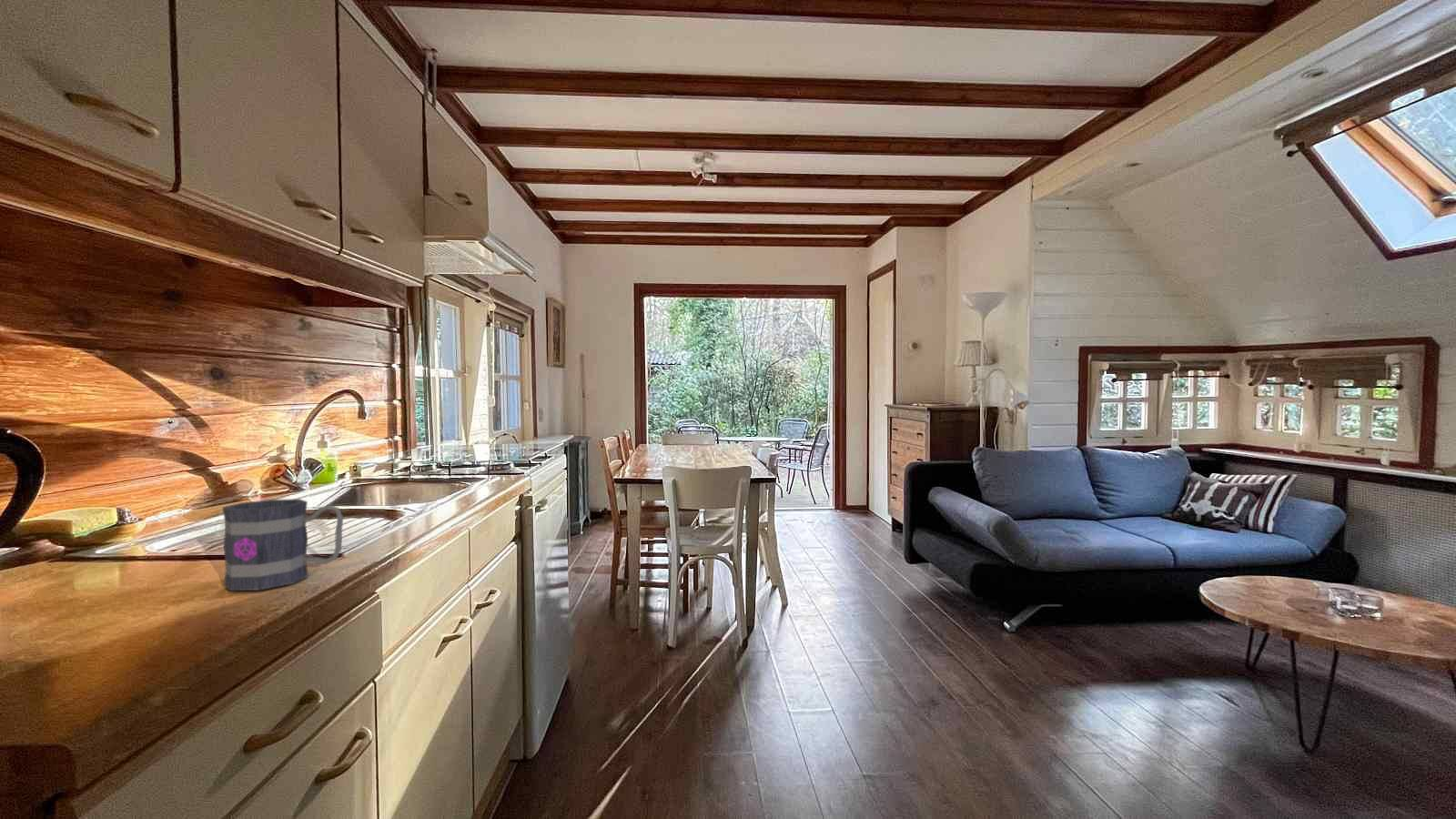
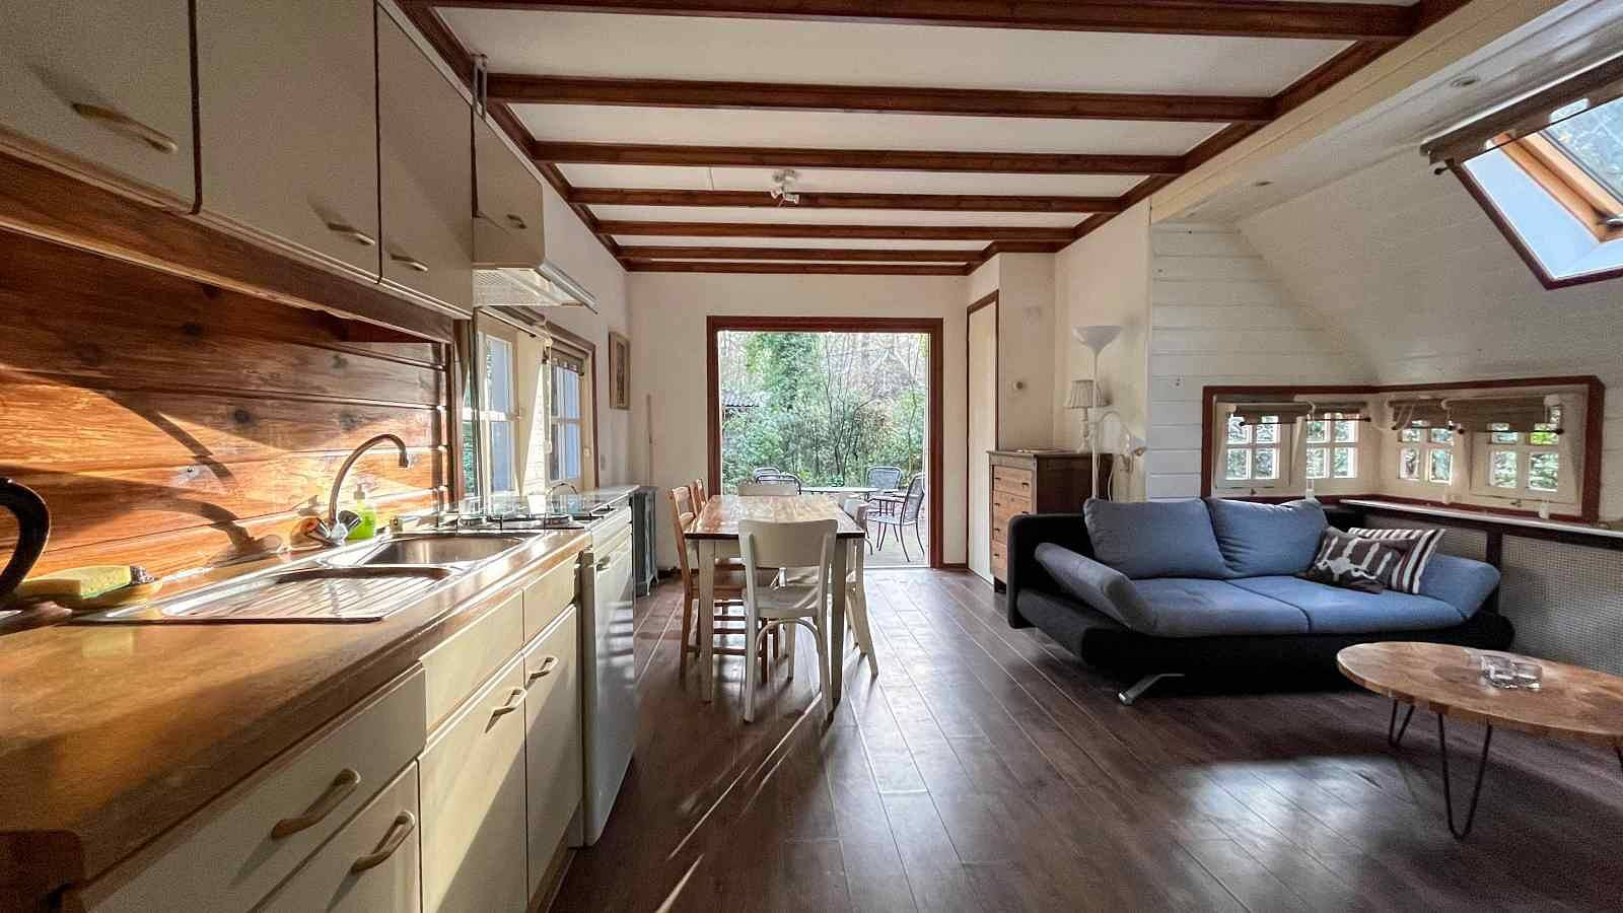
- mug [222,498,344,591]
